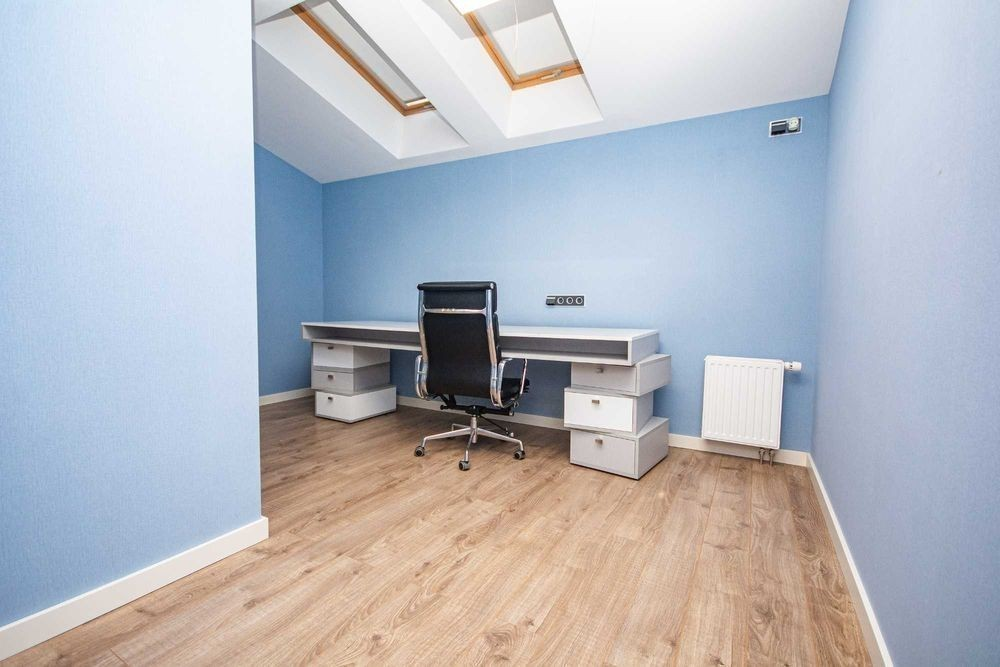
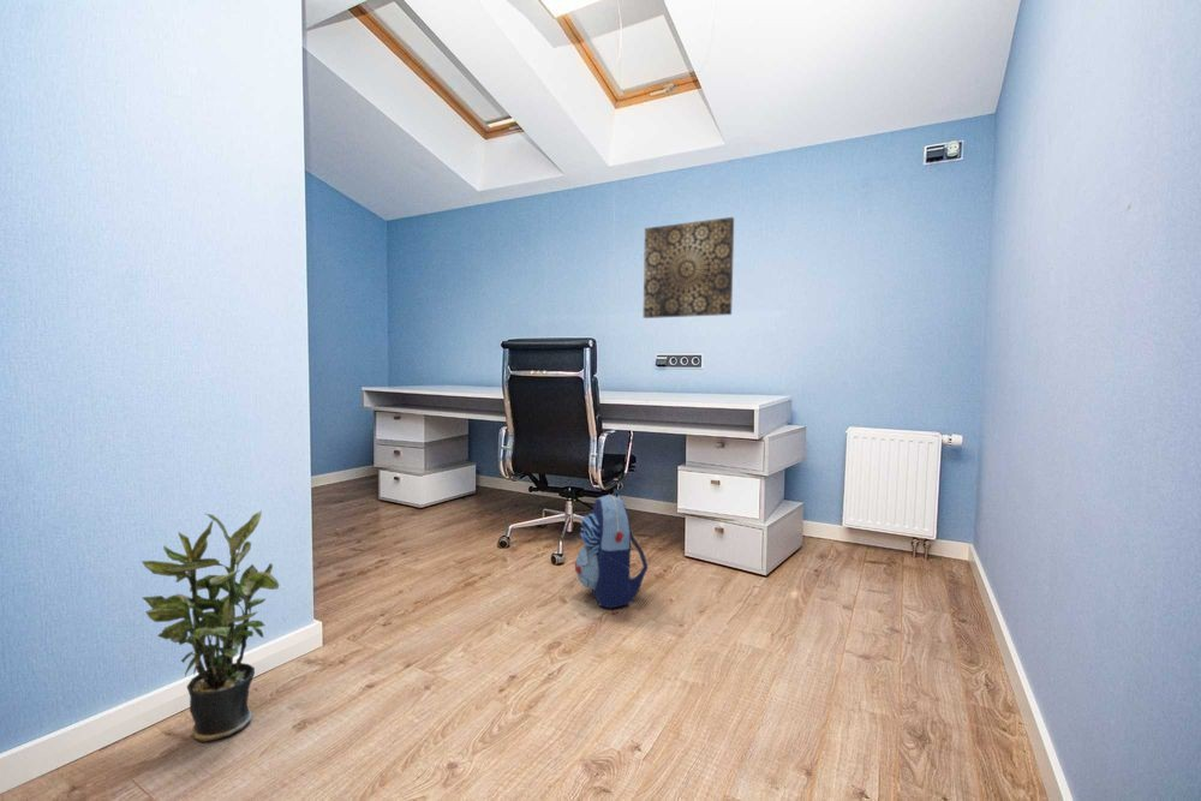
+ wall art [643,216,735,319]
+ potted plant [141,509,280,743]
+ backpack [574,494,649,609]
